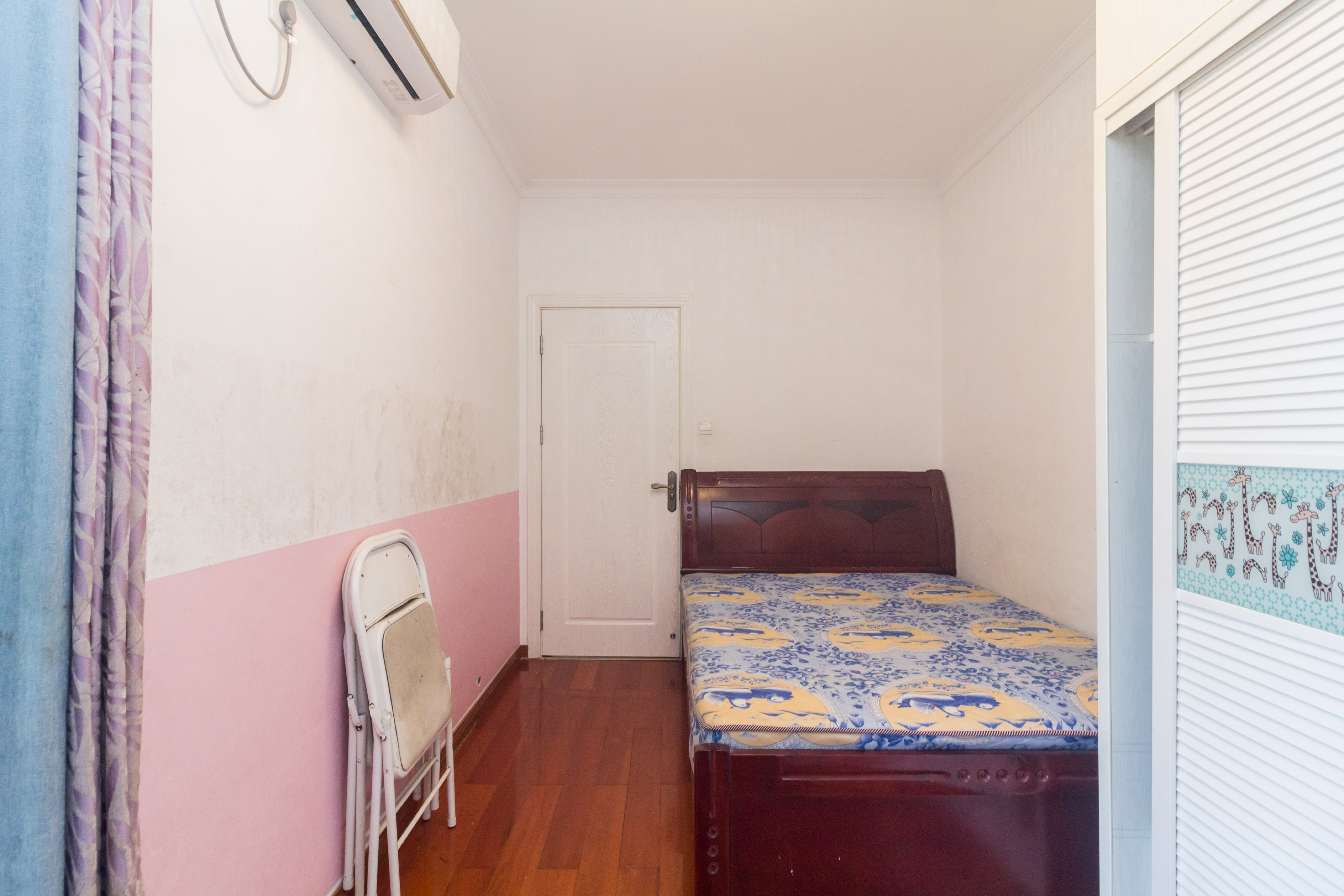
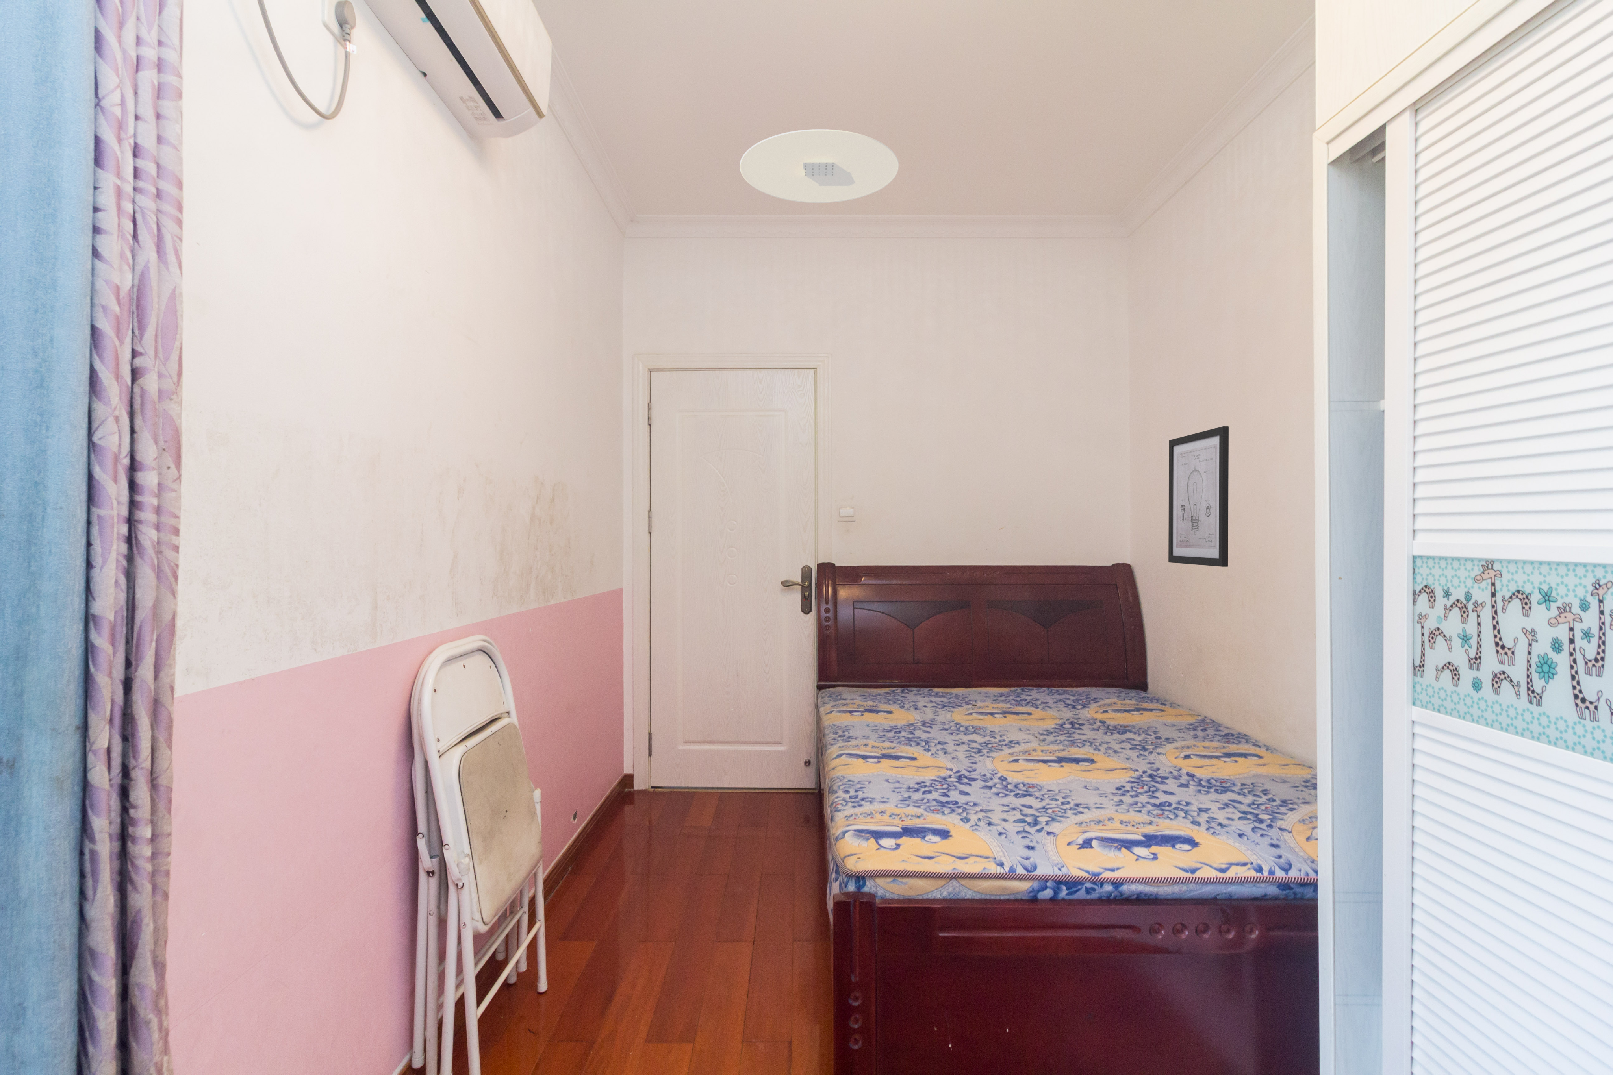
+ ceiling light [739,128,899,203]
+ wall art [1168,426,1229,567]
